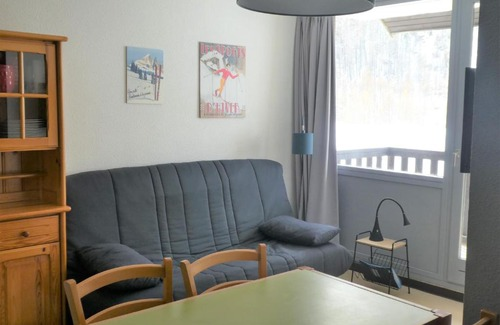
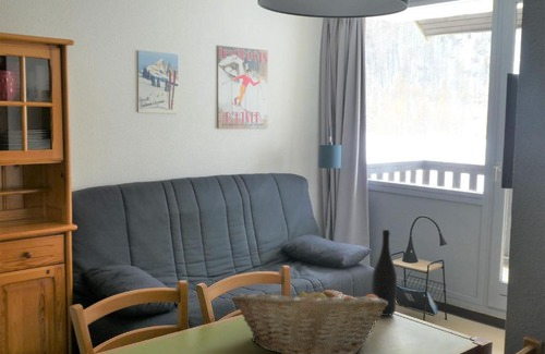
+ fruit basket [230,282,388,354]
+ wine bottle [371,229,398,317]
